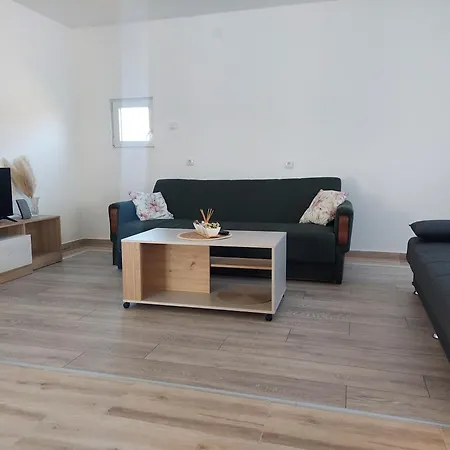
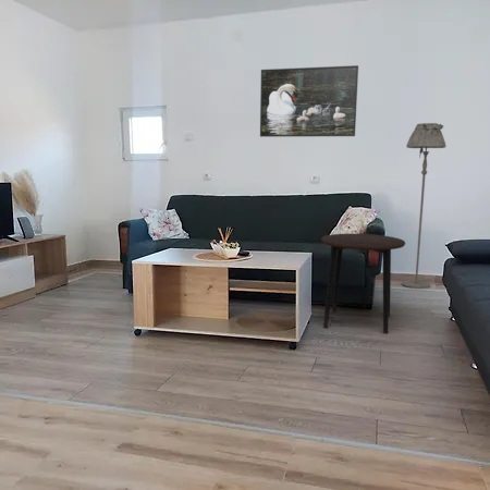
+ side table [320,233,406,335]
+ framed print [259,64,359,138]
+ floor lamp [401,122,448,290]
